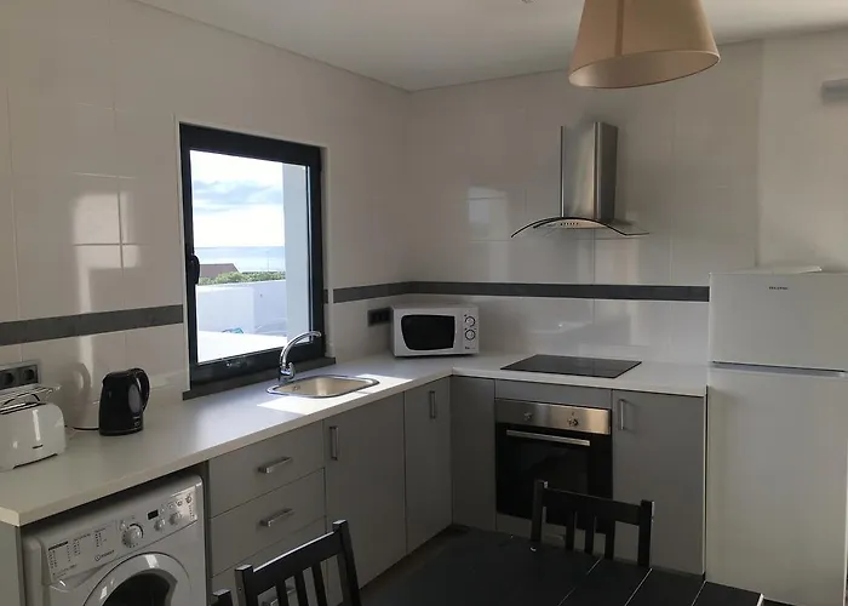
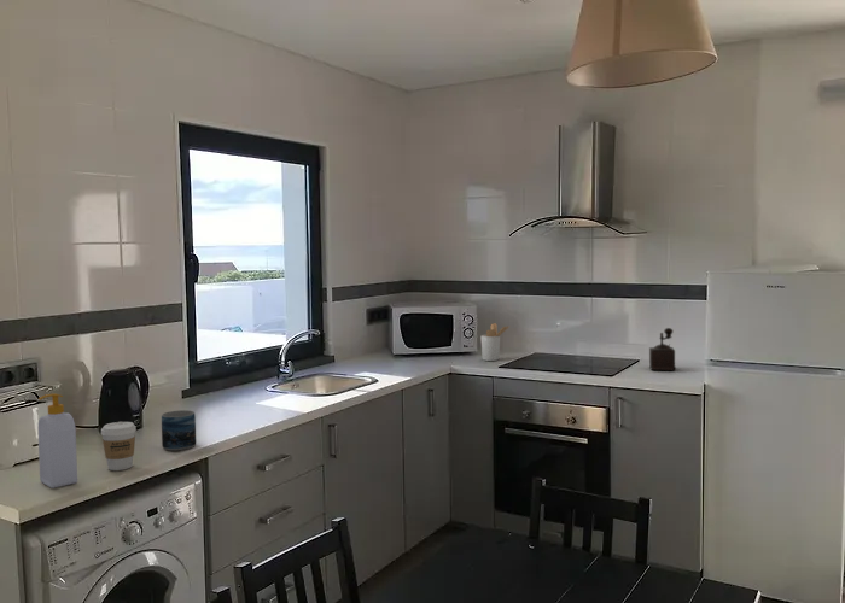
+ mug [161,409,197,451]
+ soap bottle [36,392,78,490]
+ pepper mill [648,327,677,371]
+ utensil holder [479,322,511,362]
+ coffee cup [100,421,138,472]
